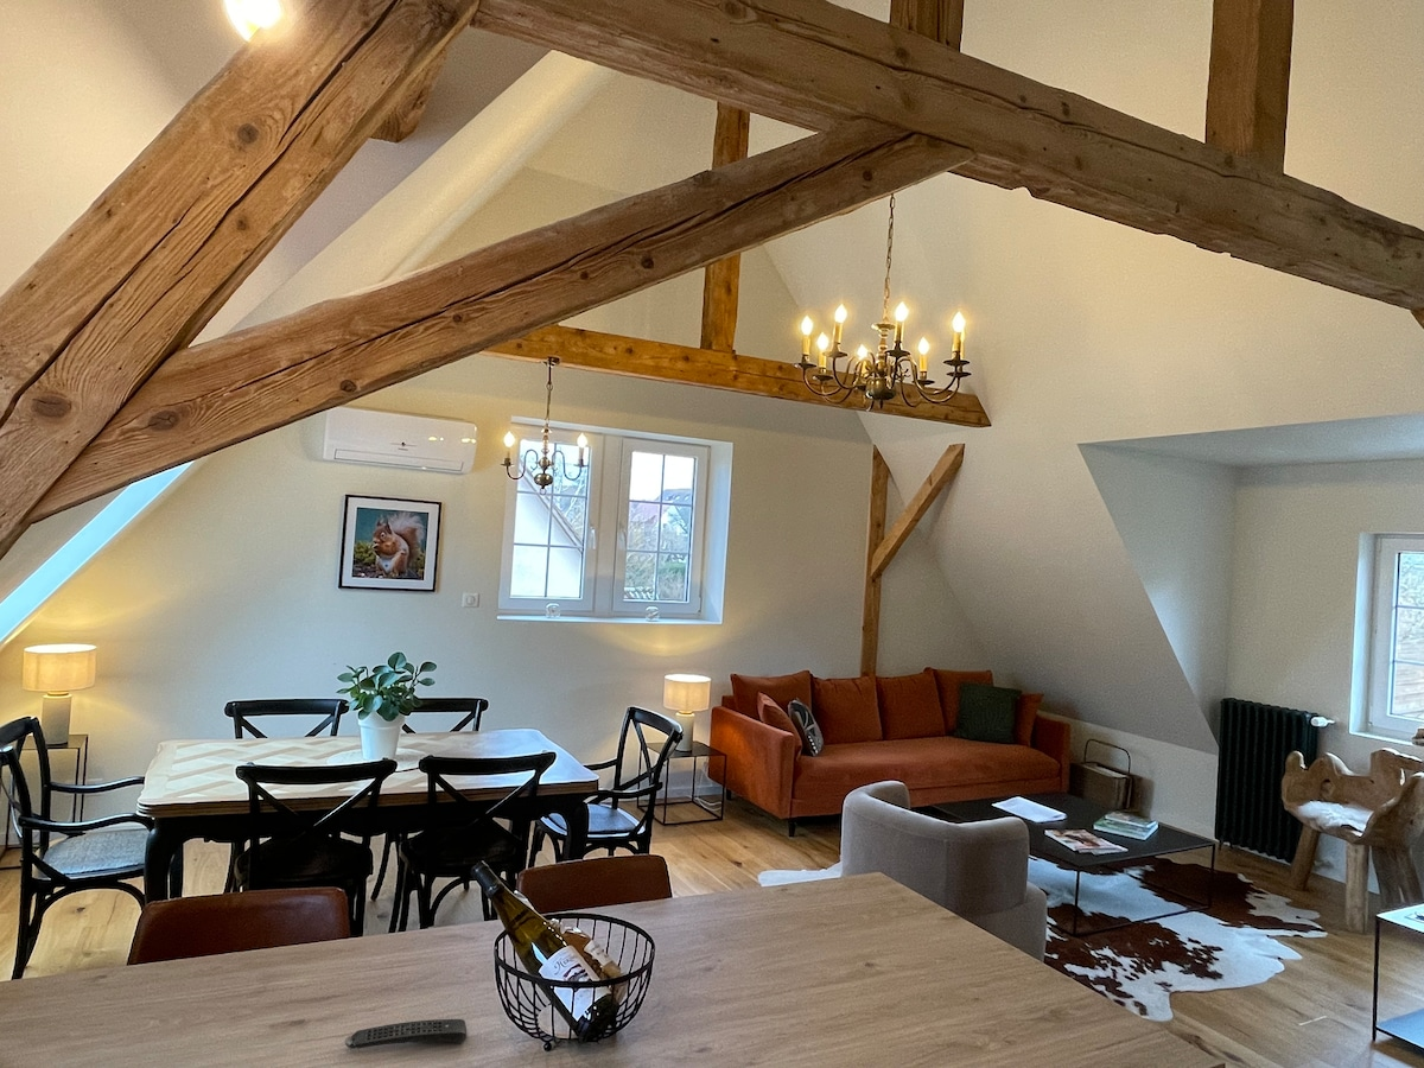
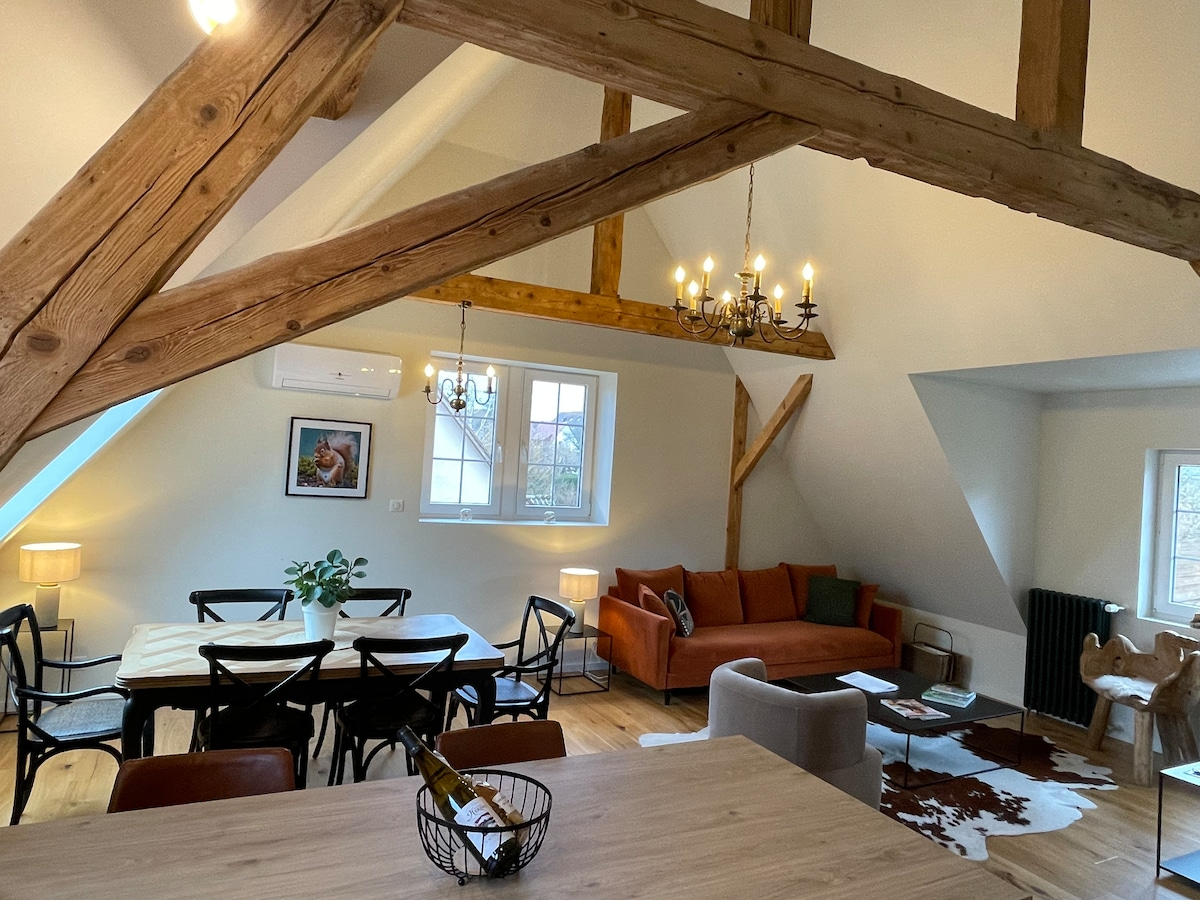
- remote control [344,1018,468,1050]
